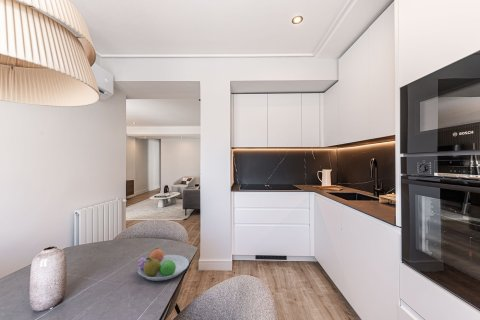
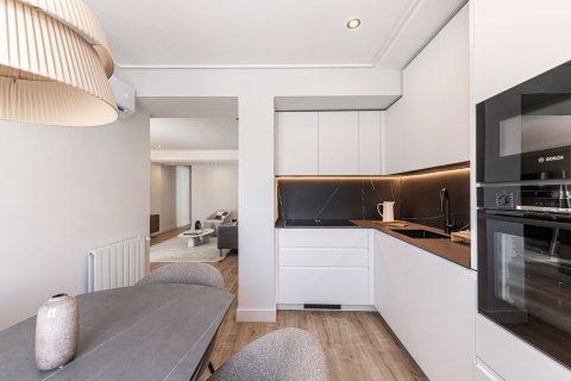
- fruit bowl [136,247,190,282]
